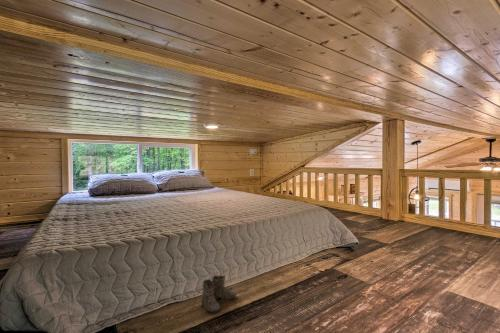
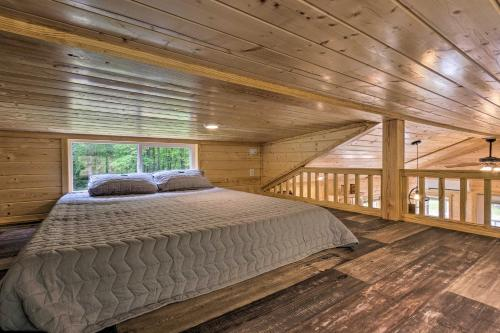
- boots [195,274,237,314]
